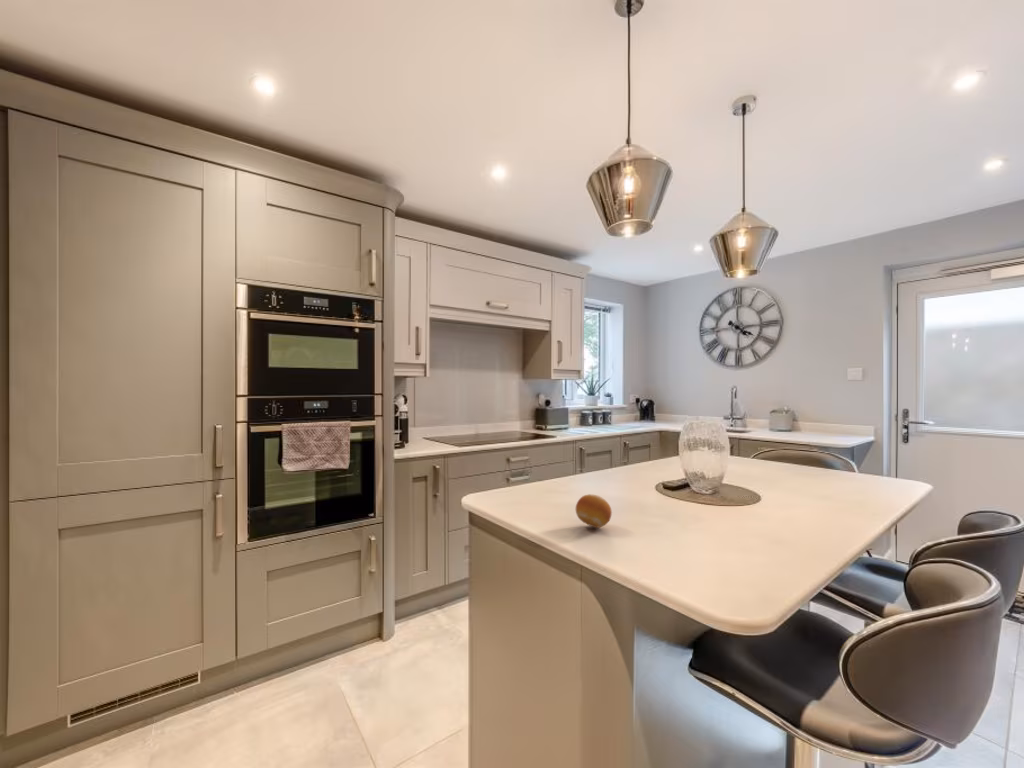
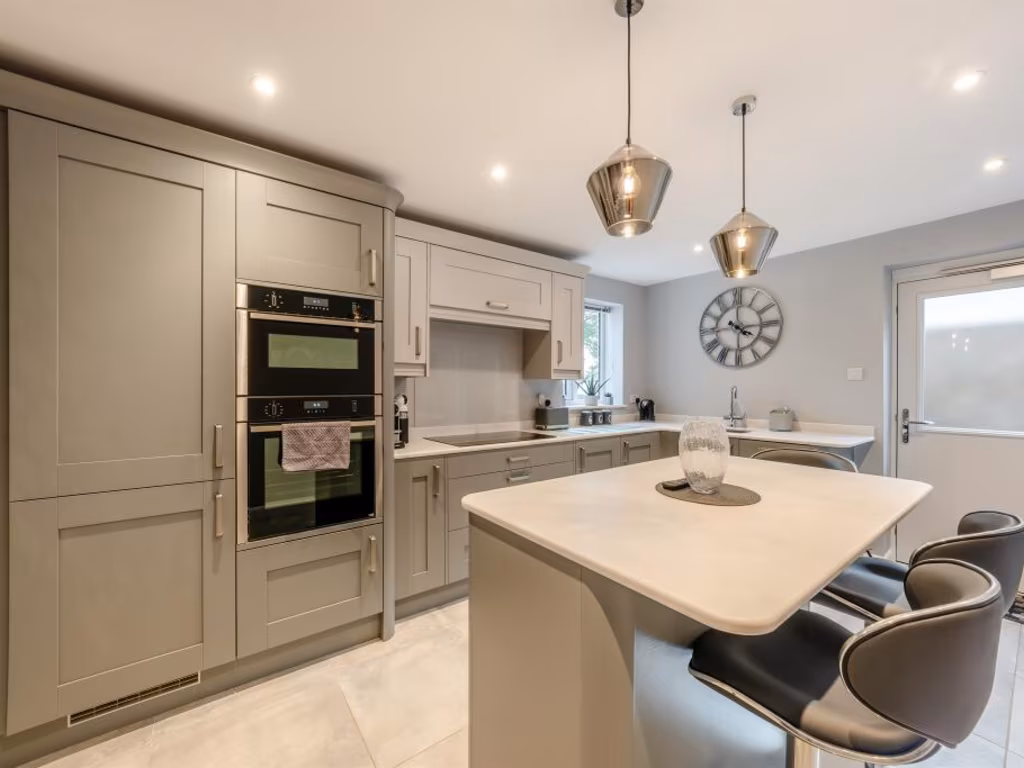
- fruit [575,493,613,529]
